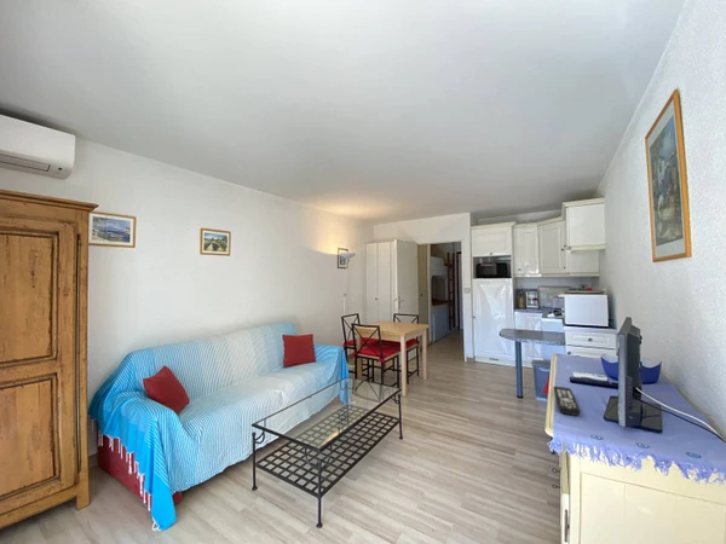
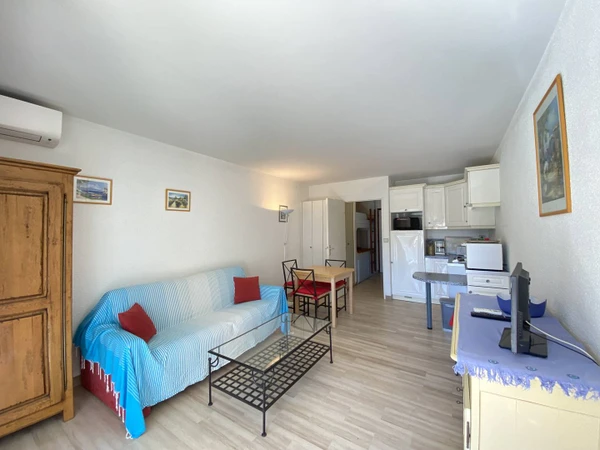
- remote control [552,386,582,417]
